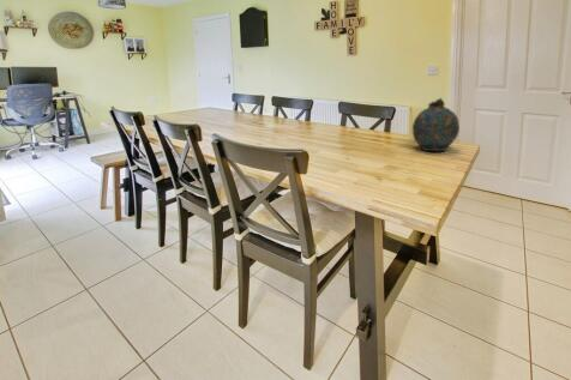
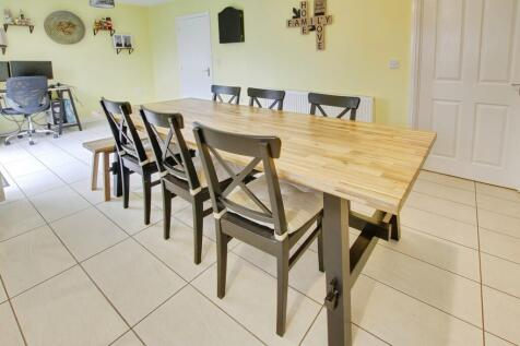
- snuff bottle [411,96,461,152]
